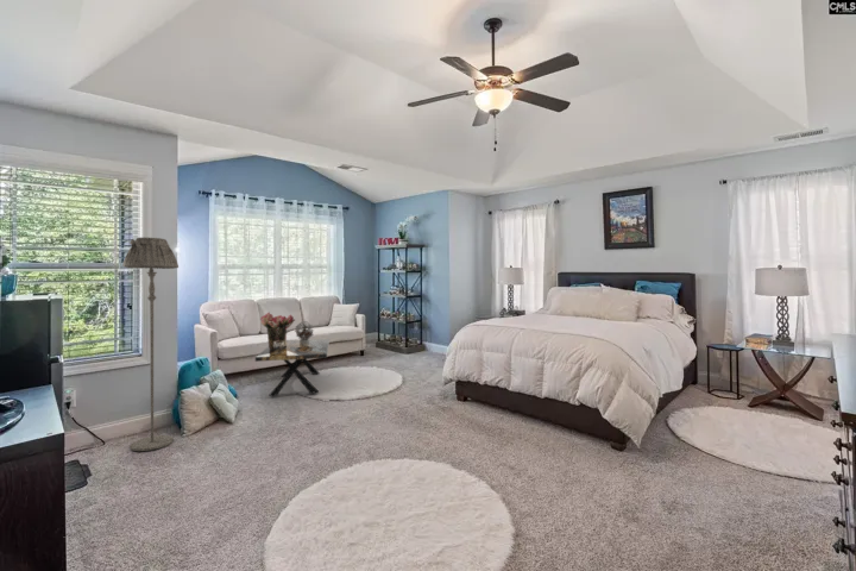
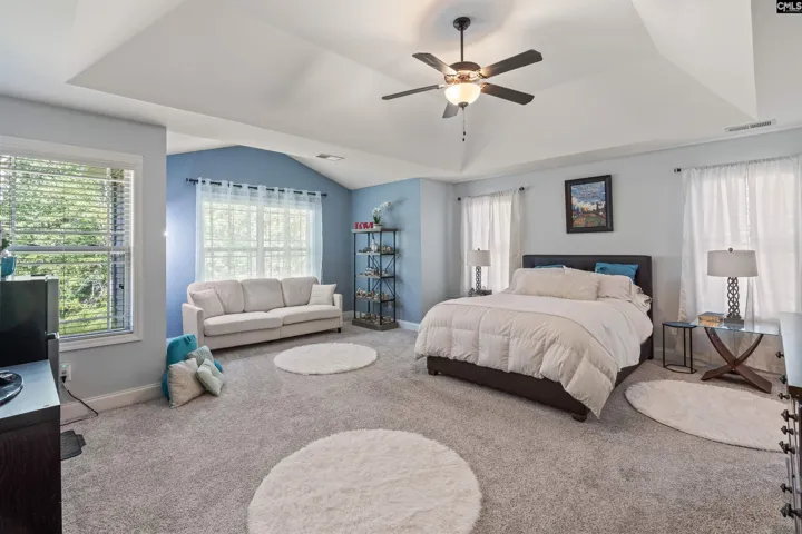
- coffee table [254,338,331,397]
- bouquet [259,310,296,350]
- decorative sphere [294,320,315,344]
- floor lamp [121,237,180,452]
